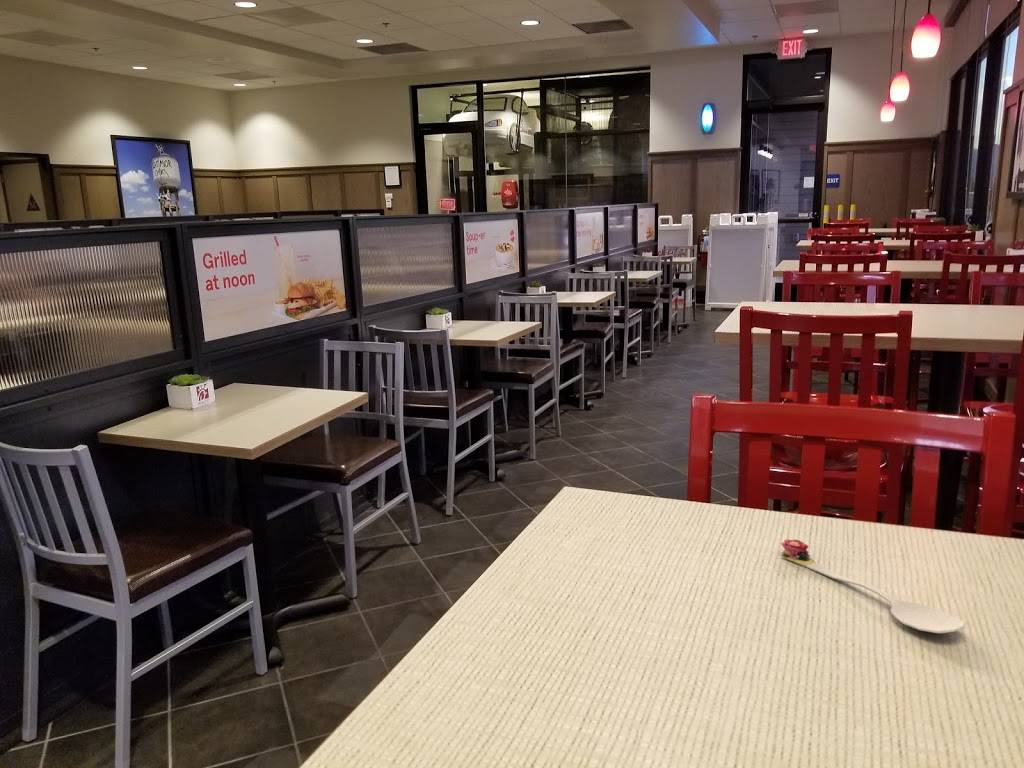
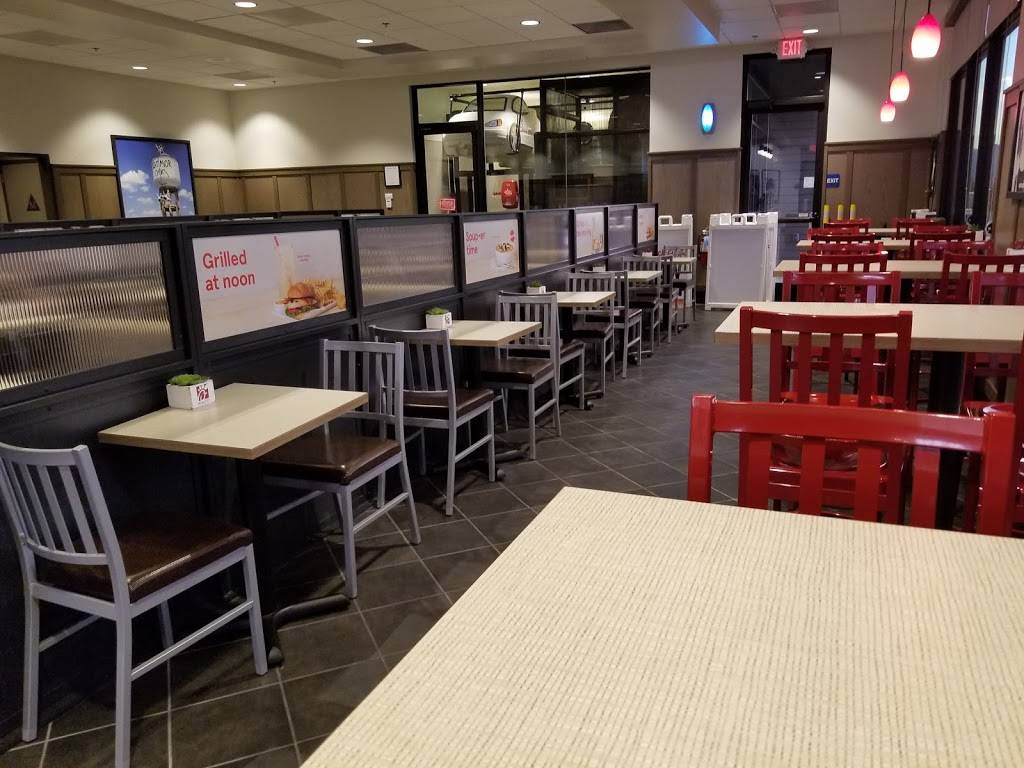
- spoon [780,538,966,635]
